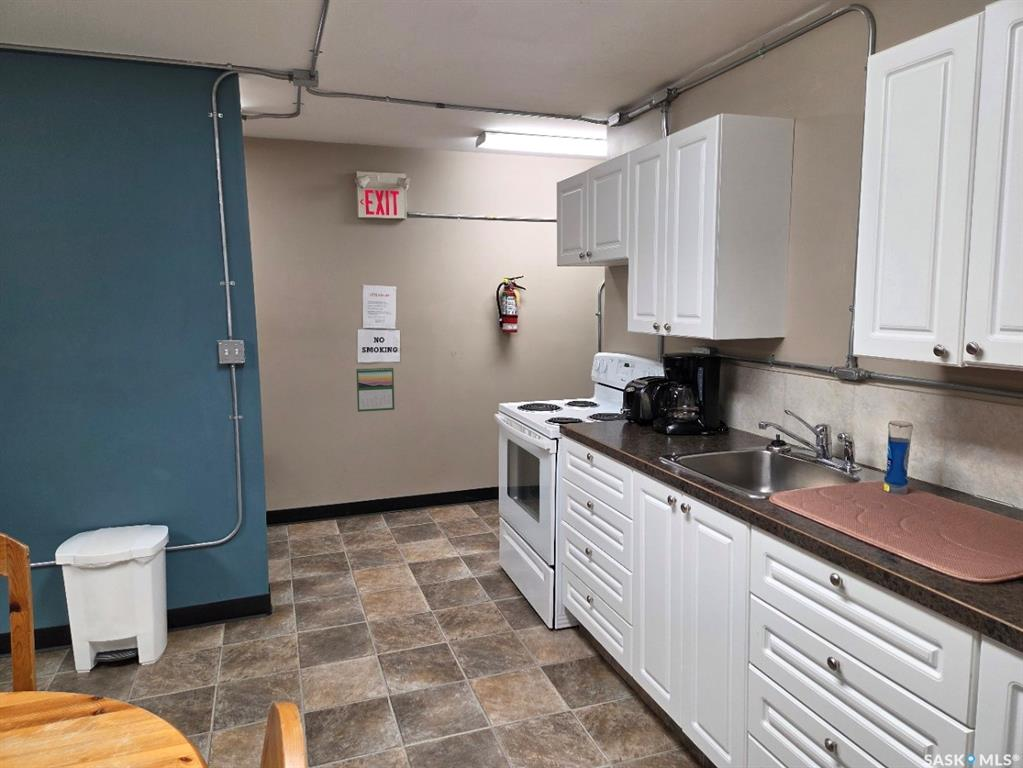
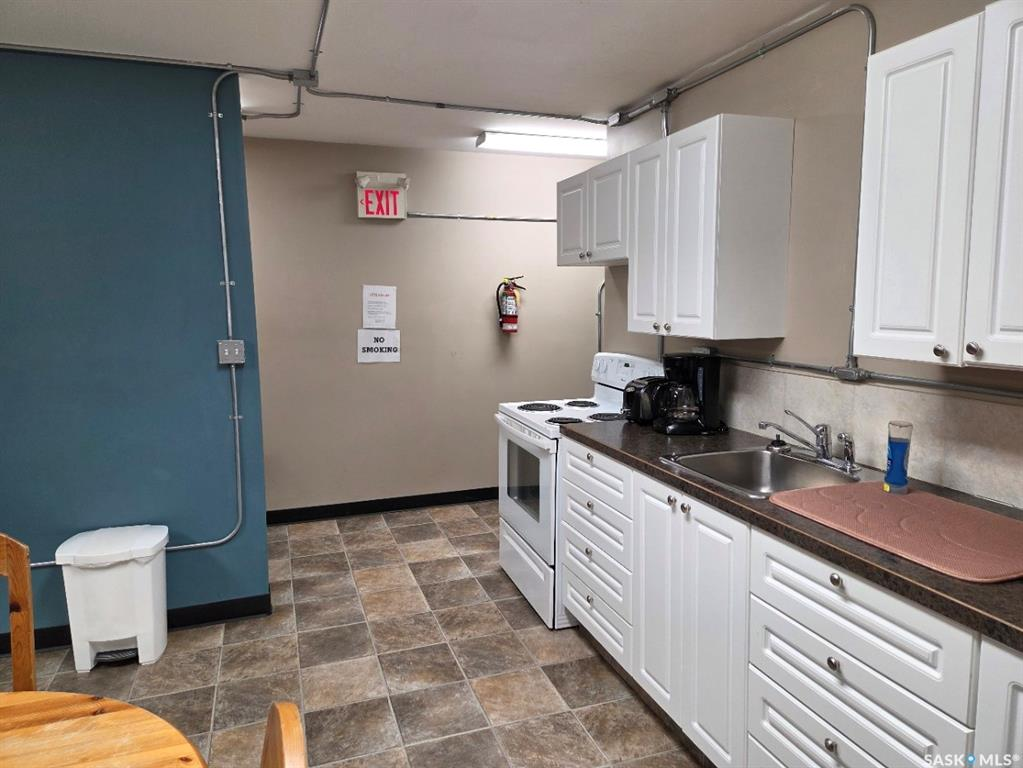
- calendar [355,366,396,413]
